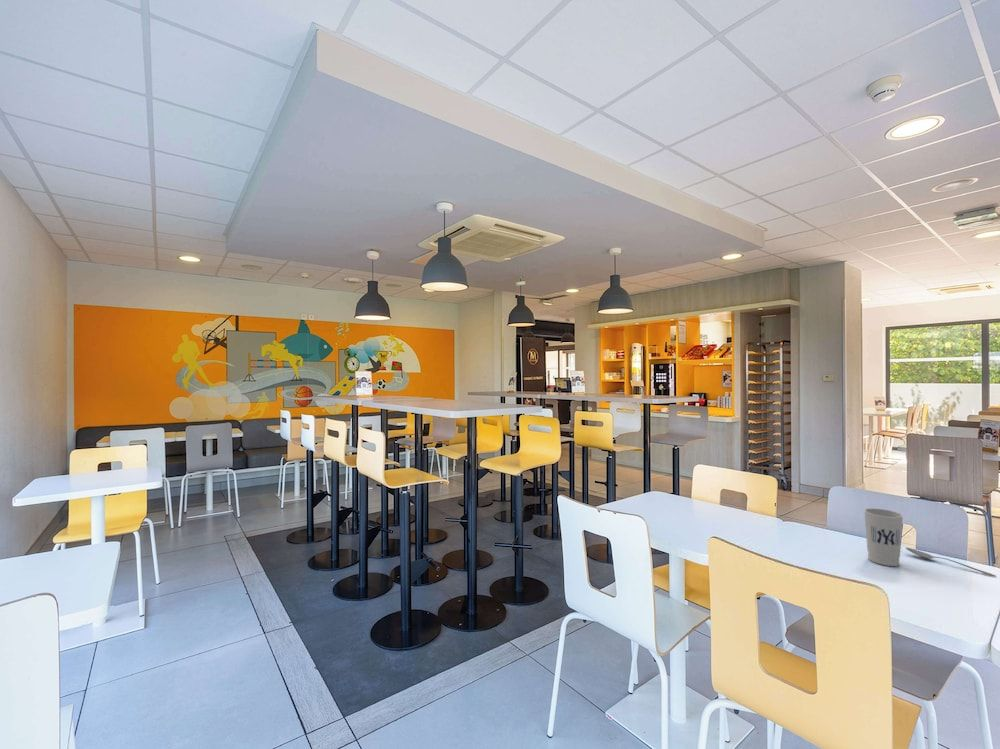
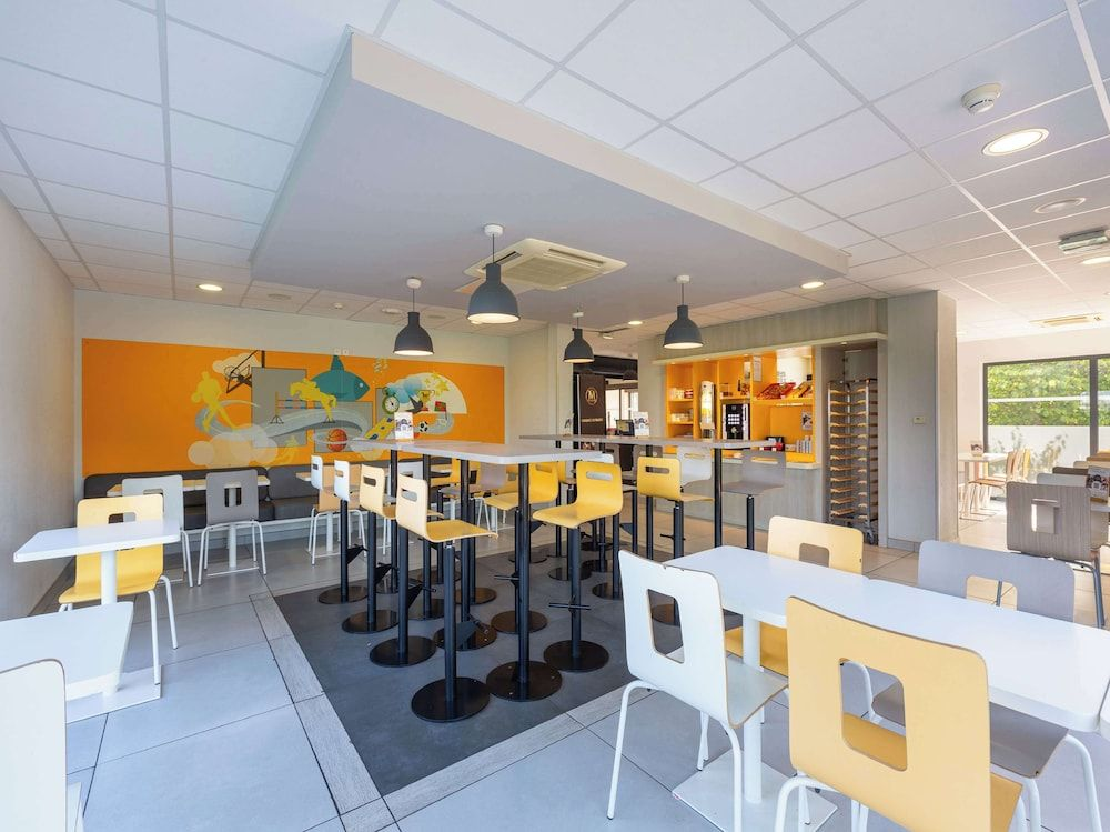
- cup [863,507,904,567]
- spoon [905,547,997,578]
